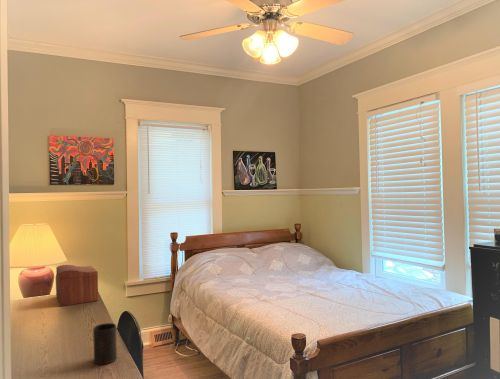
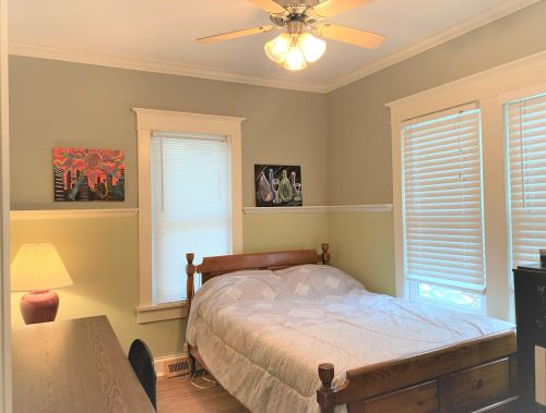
- cup [92,322,118,365]
- sewing box [55,264,99,307]
